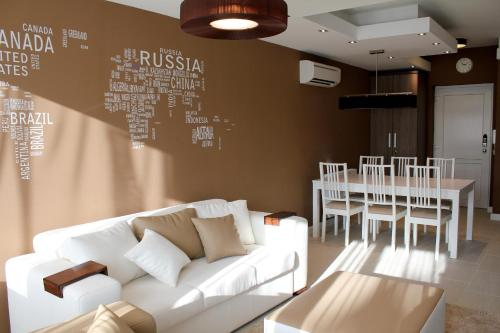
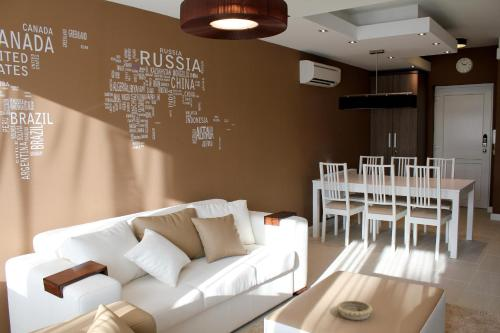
+ decorative bowl [336,299,374,321]
